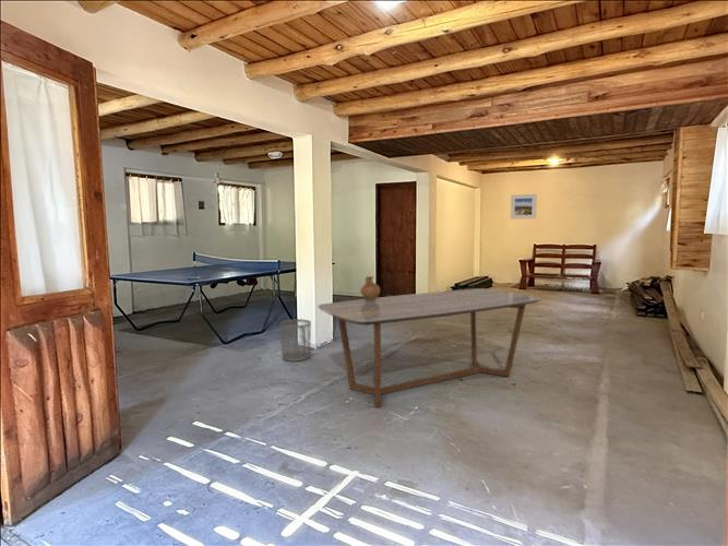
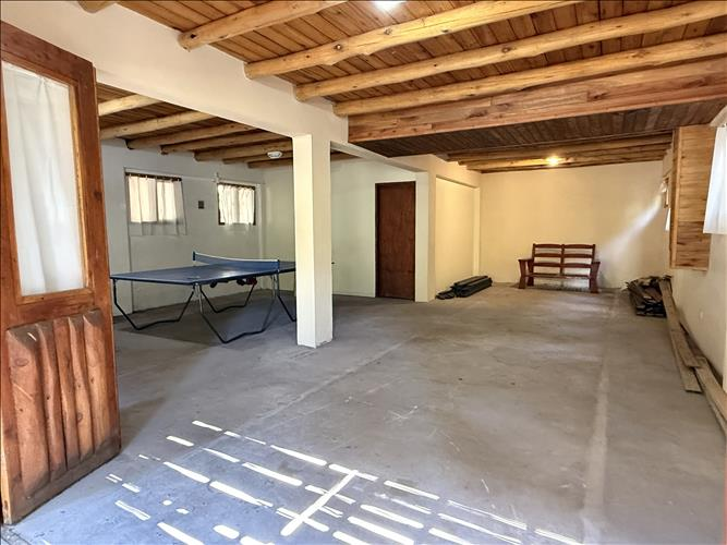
- dining table [318,287,542,408]
- ceramic jug [359,275,381,301]
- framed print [510,193,538,221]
- waste bin [278,318,312,363]
